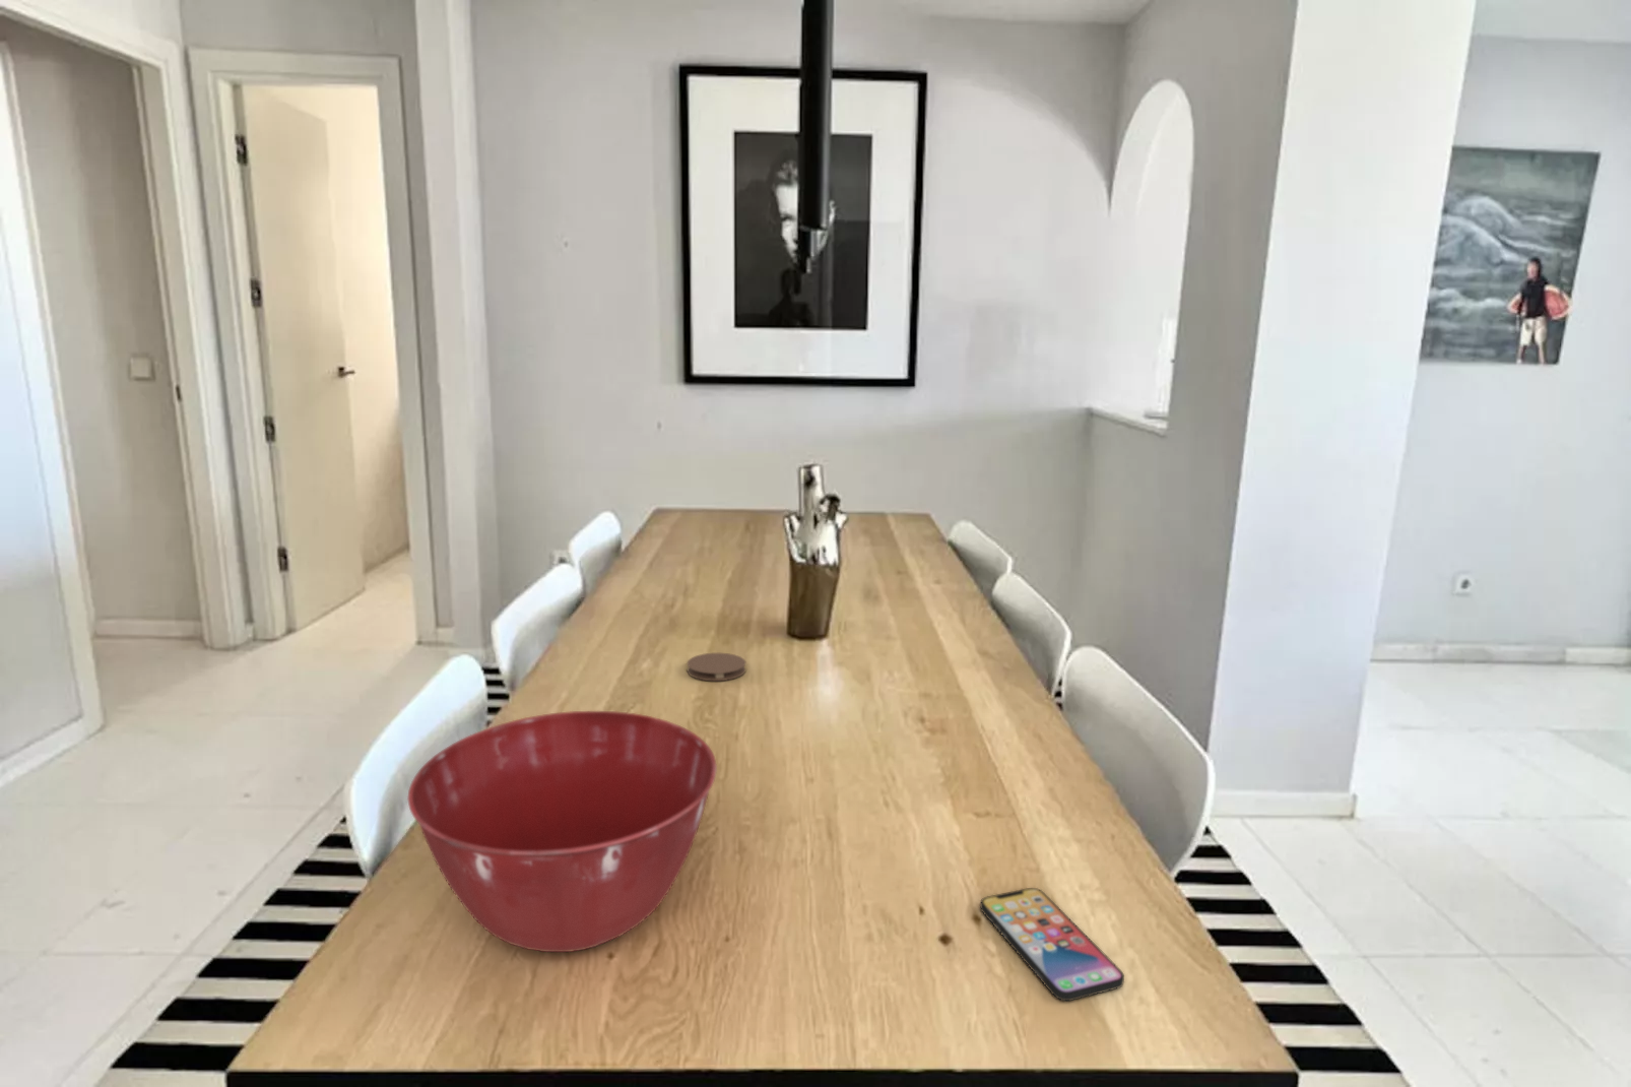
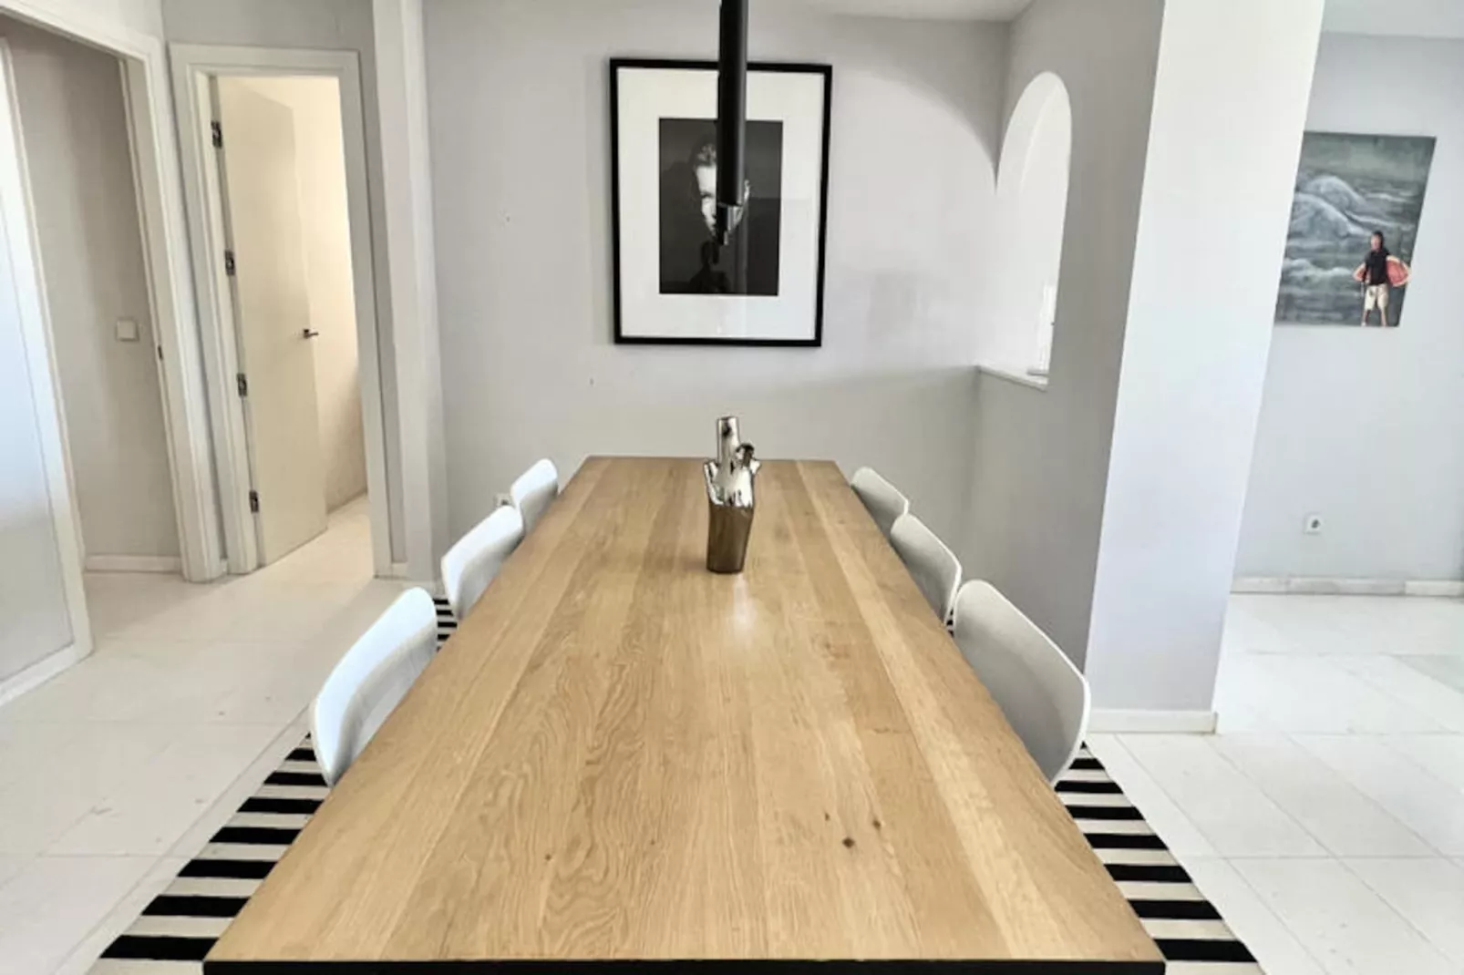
- smartphone [979,887,1125,1002]
- mixing bowl [406,710,718,952]
- coaster [685,653,747,682]
